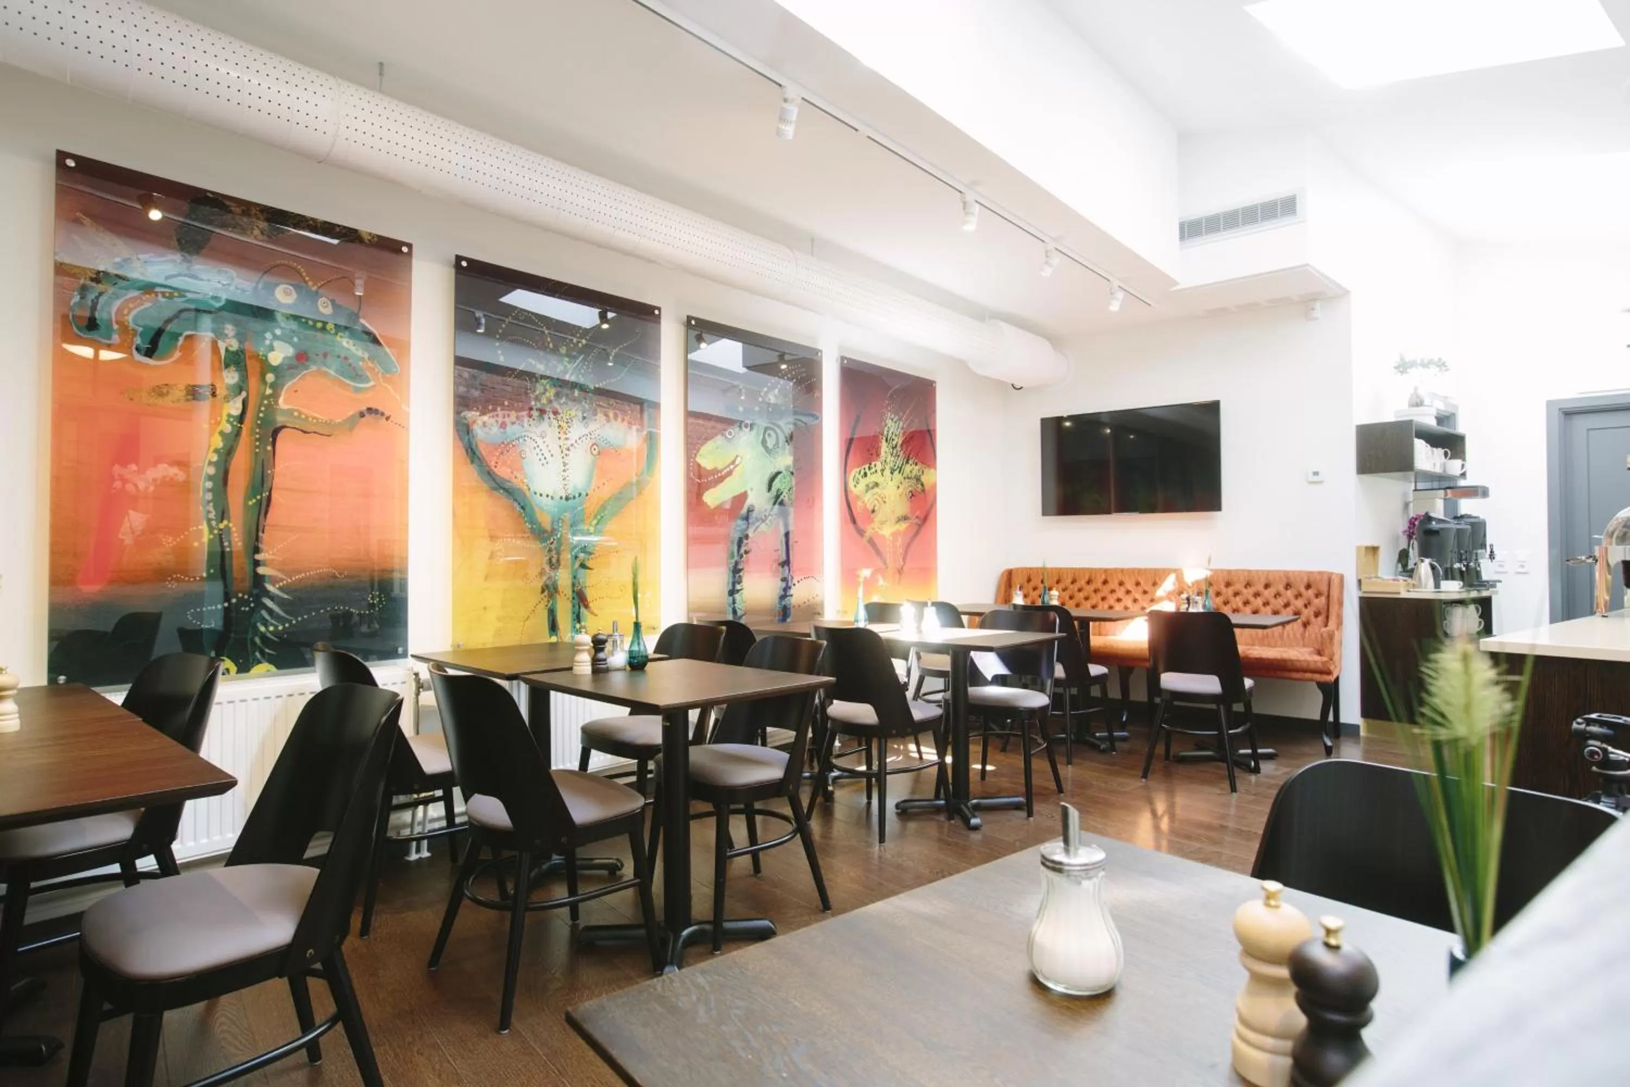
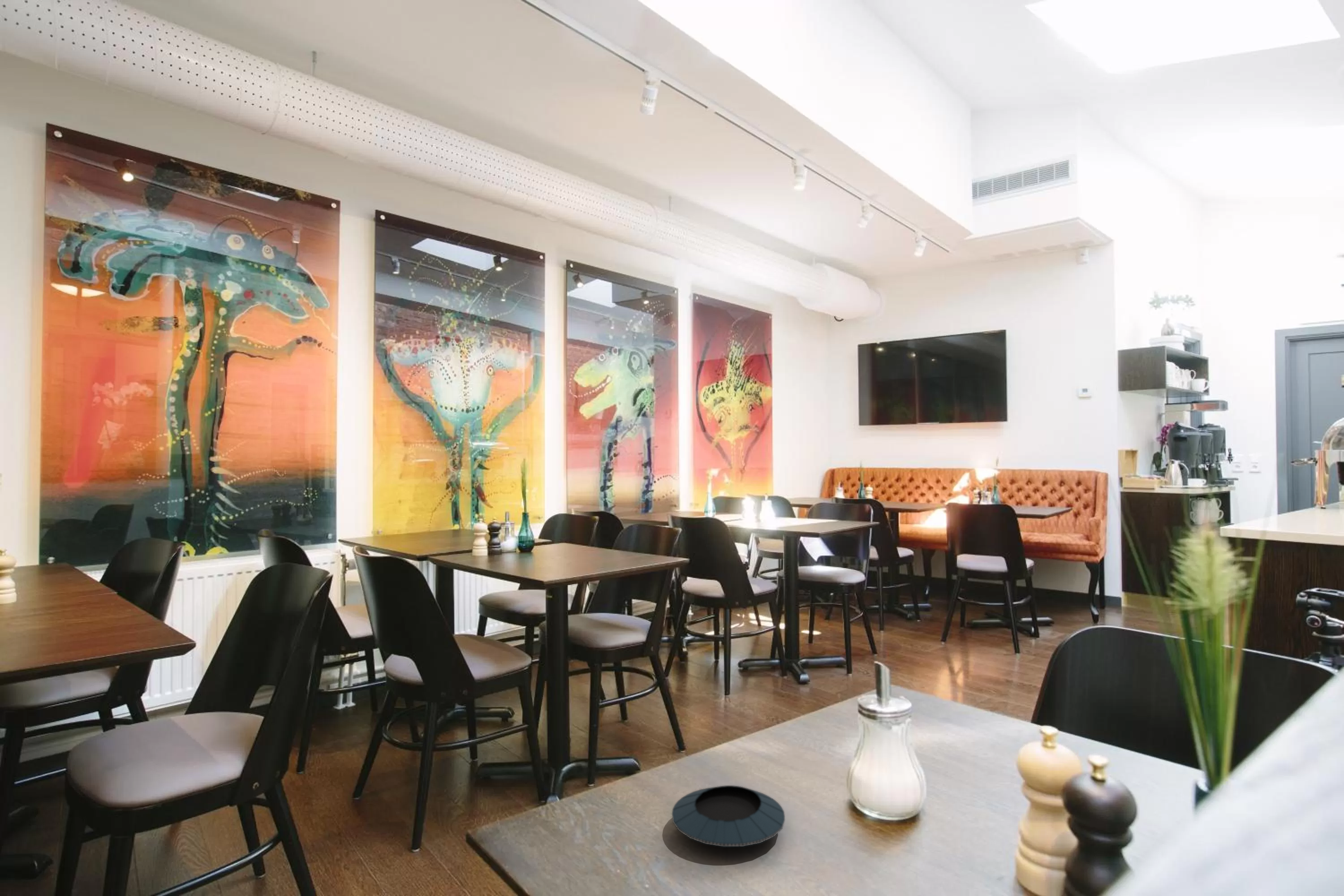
+ saucer [672,785,785,847]
